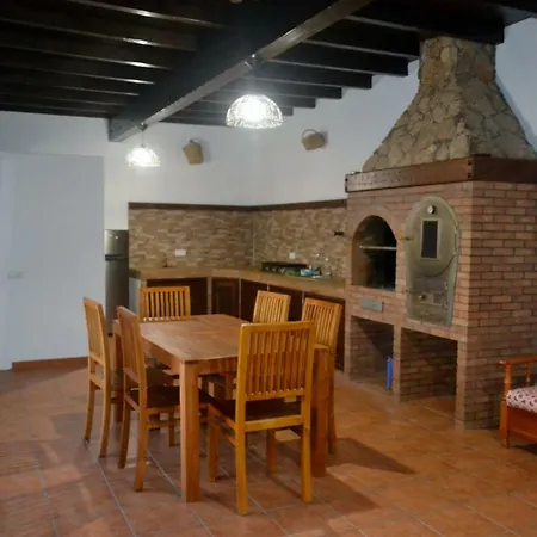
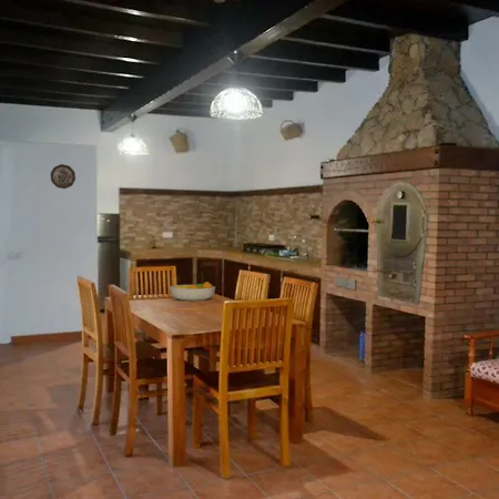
+ fruit bowl [169,281,216,302]
+ decorative plate [50,163,77,190]
